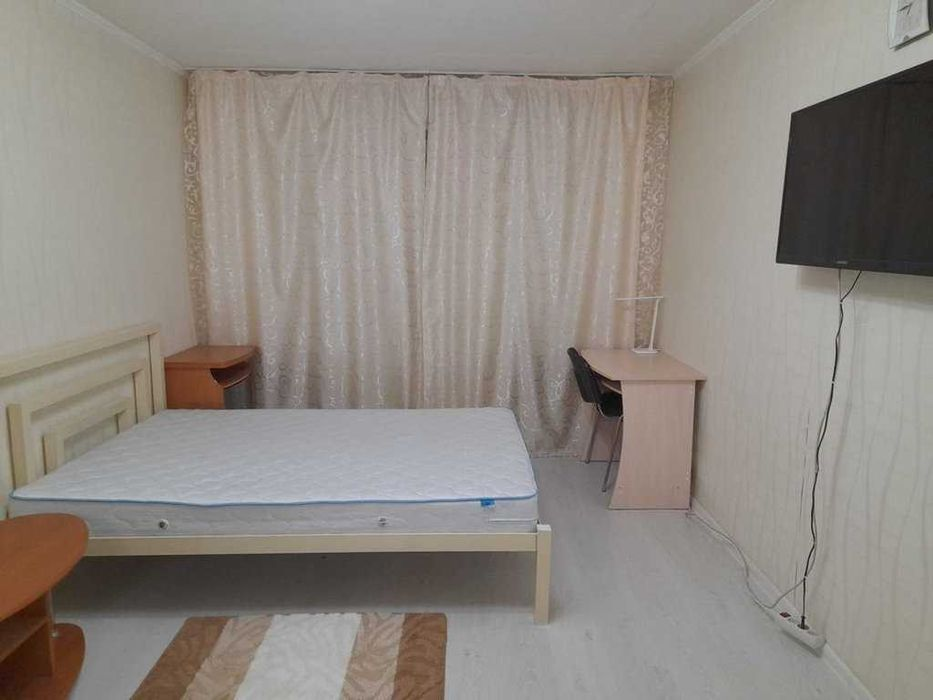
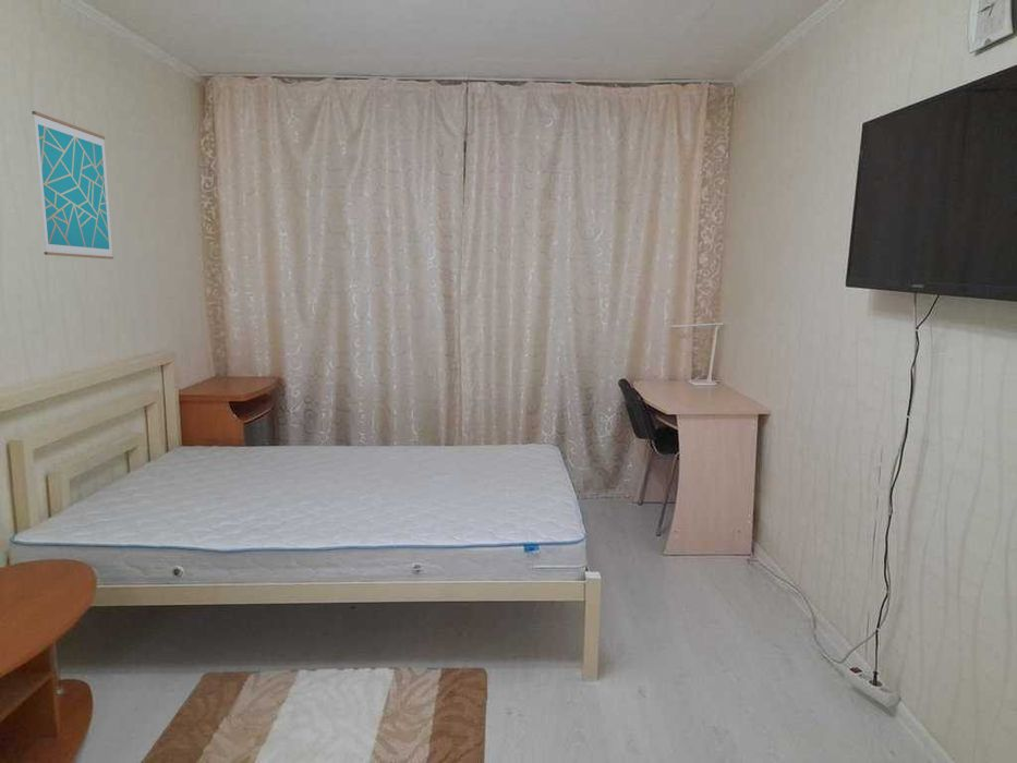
+ wall art [31,110,114,261]
